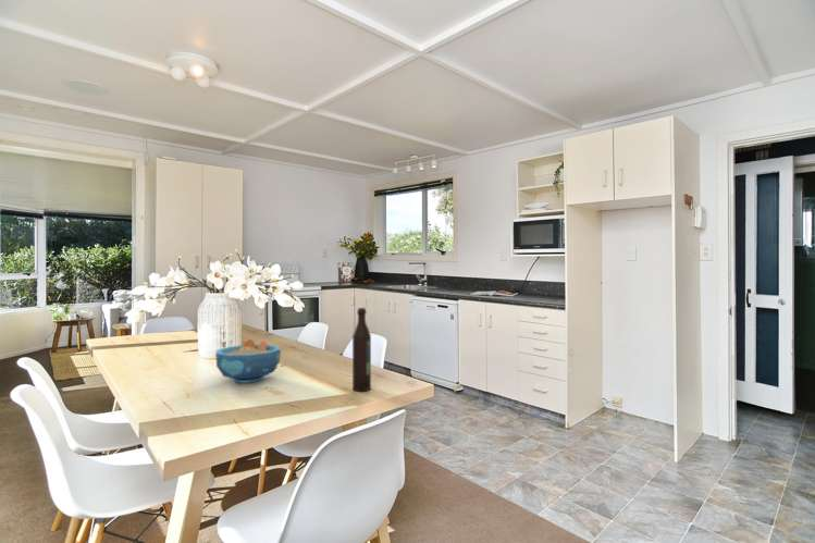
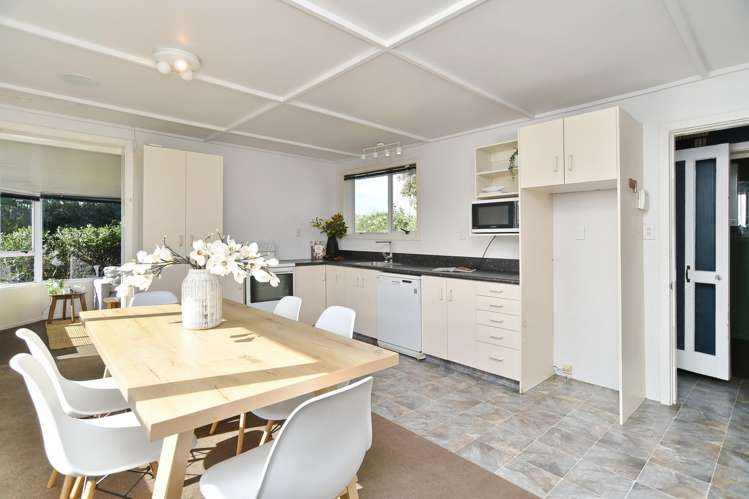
- wine bottle [351,307,372,392]
- bowl [214,337,282,384]
